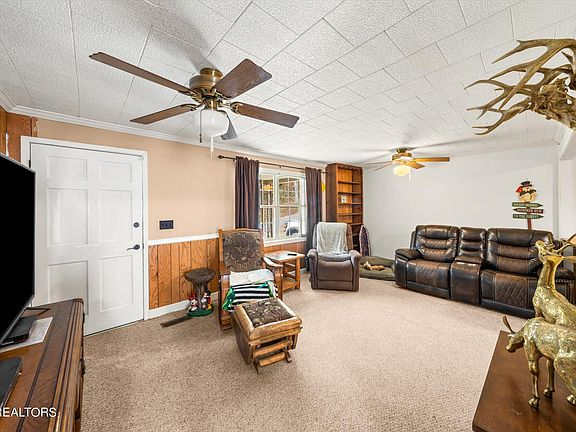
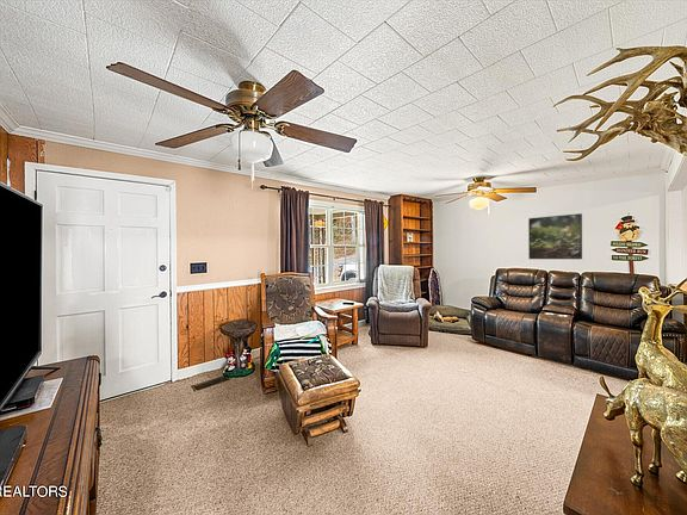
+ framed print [527,212,583,260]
